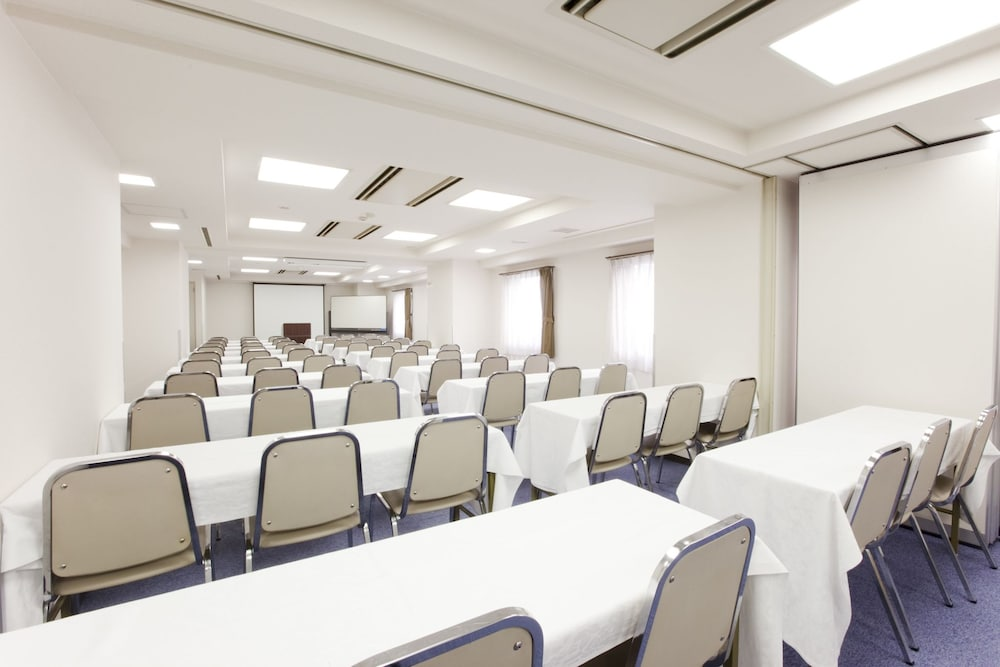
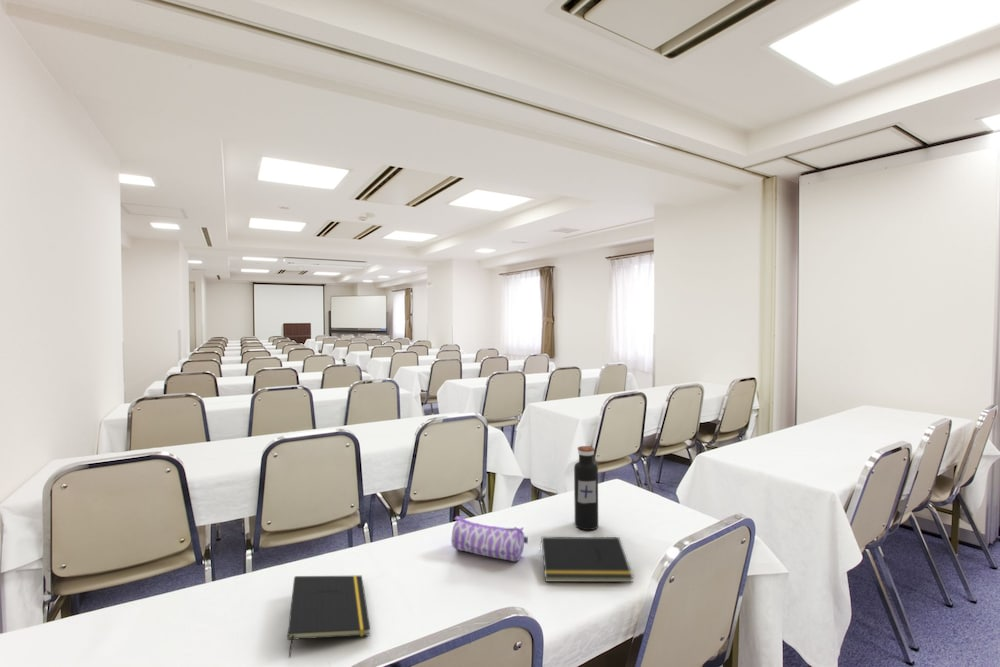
+ notepad [286,574,371,658]
+ notepad [538,536,634,583]
+ water bottle [573,445,599,531]
+ pencil case [451,515,529,562]
